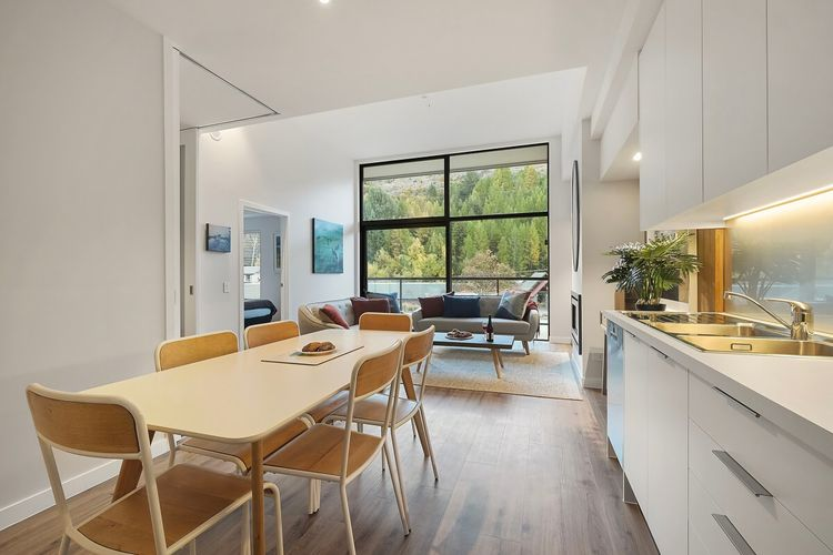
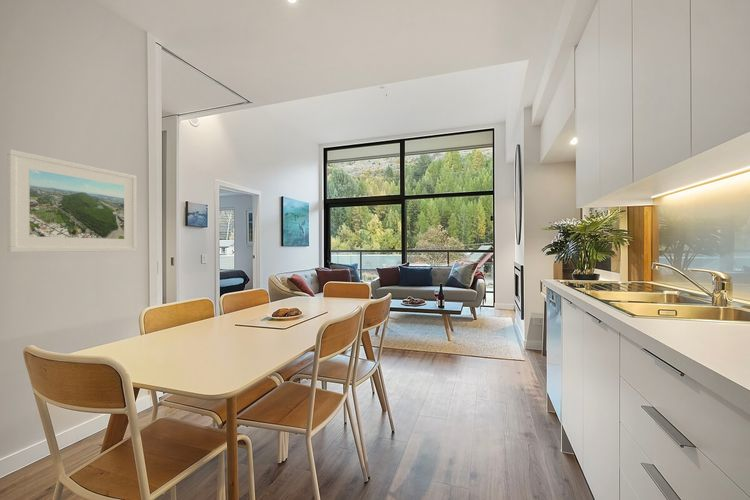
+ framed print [6,148,138,253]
